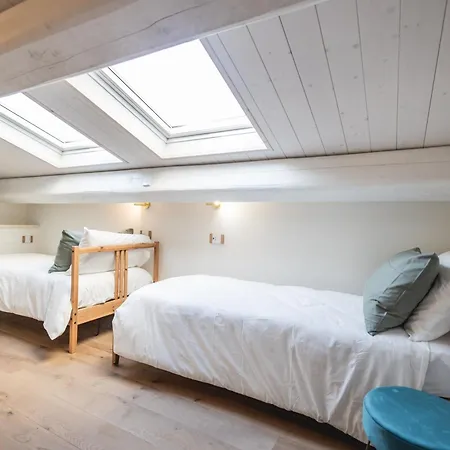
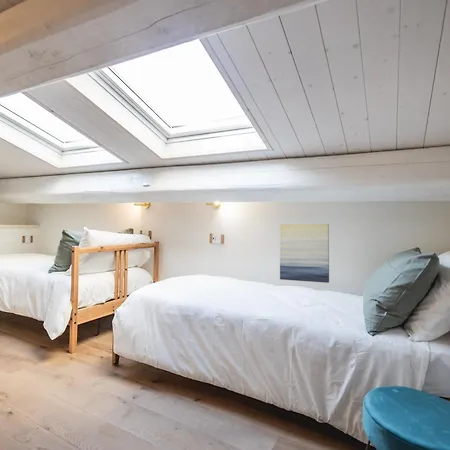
+ wall art [279,223,330,284]
